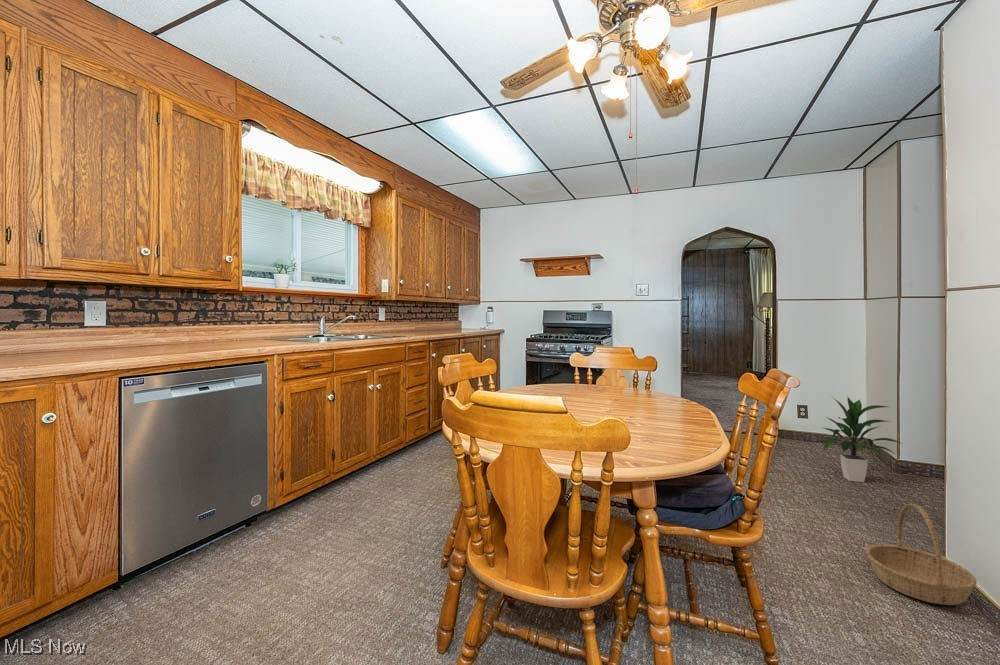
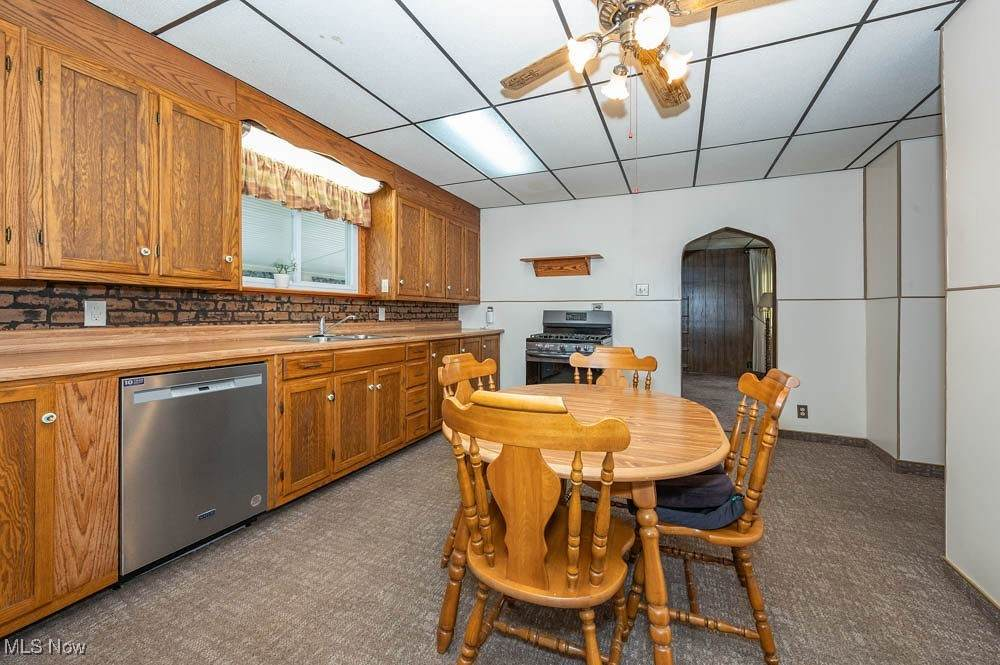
- indoor plant [818,394,904,483]
- basket [865,503,977,606]
